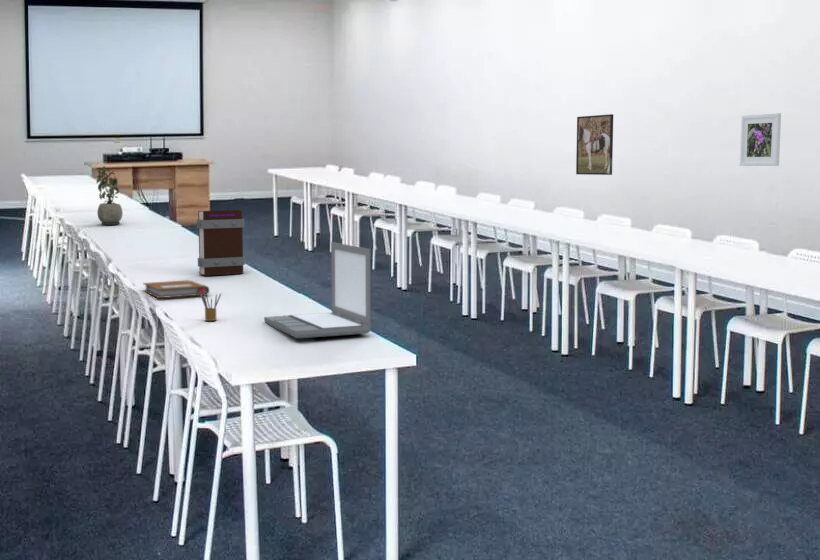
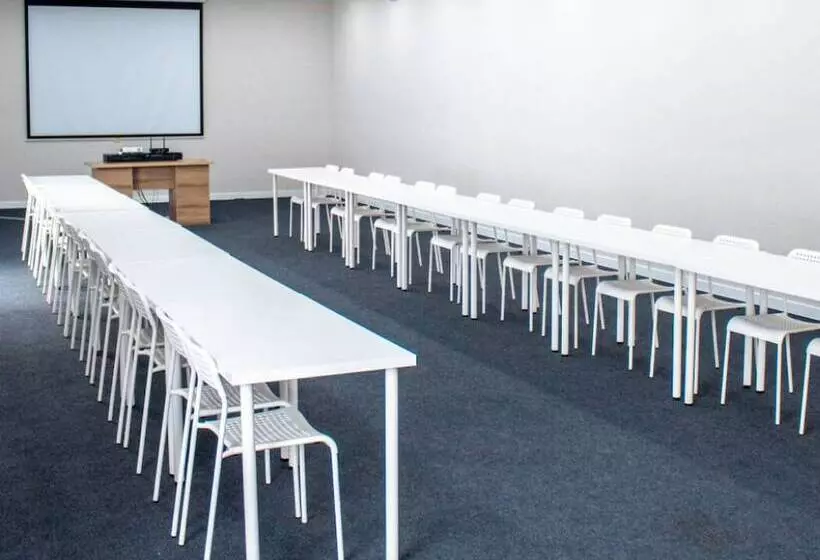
- laptop [263,241,372,339]
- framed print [739,112,782,167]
- potted plant [95,165,124,226]
- pencil box [199,291,222,322]
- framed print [575,113,614,176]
- book [196,209,246,277]
- notebook [142,279,210,299]
